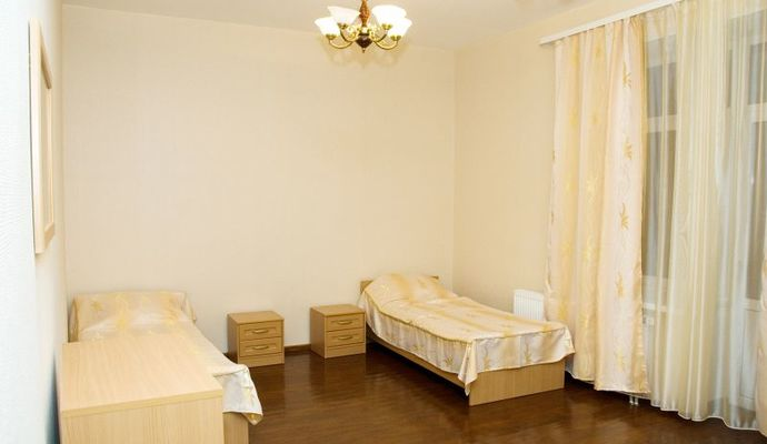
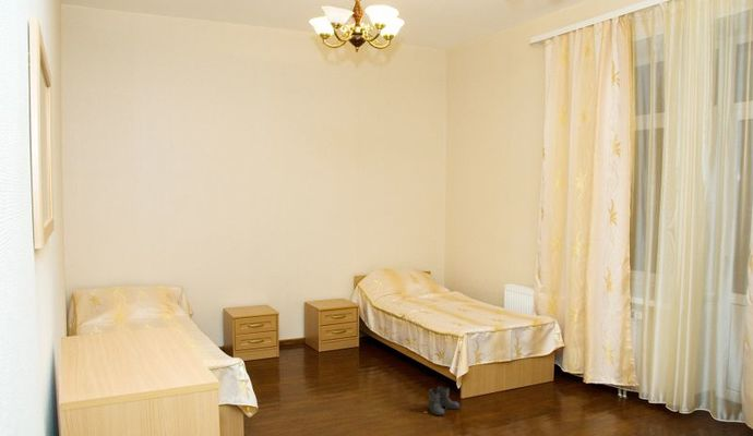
+ boots [427,386,461,417]
